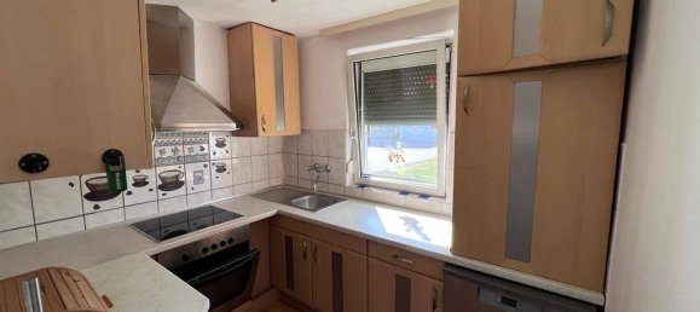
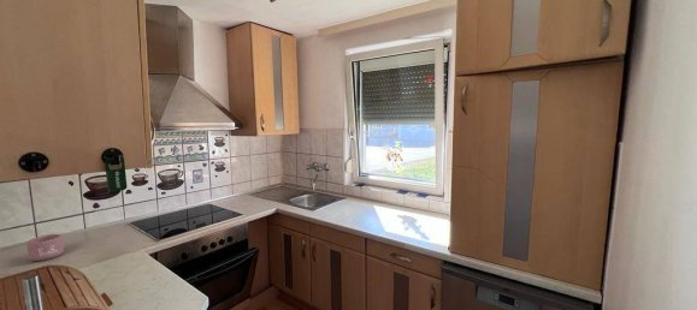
+ mug [26,233,65,262]
